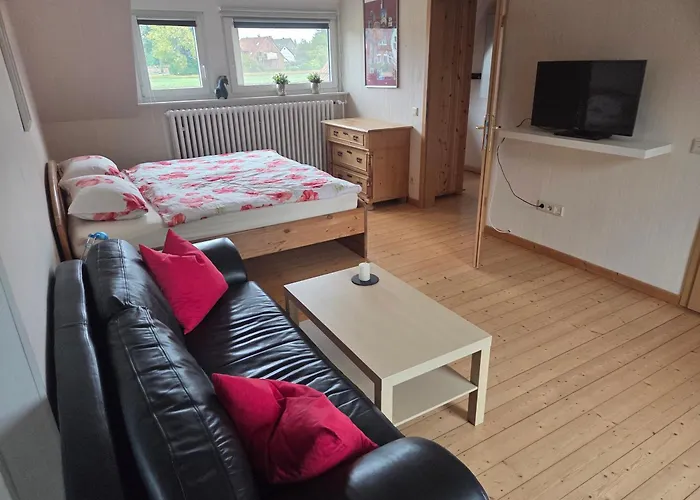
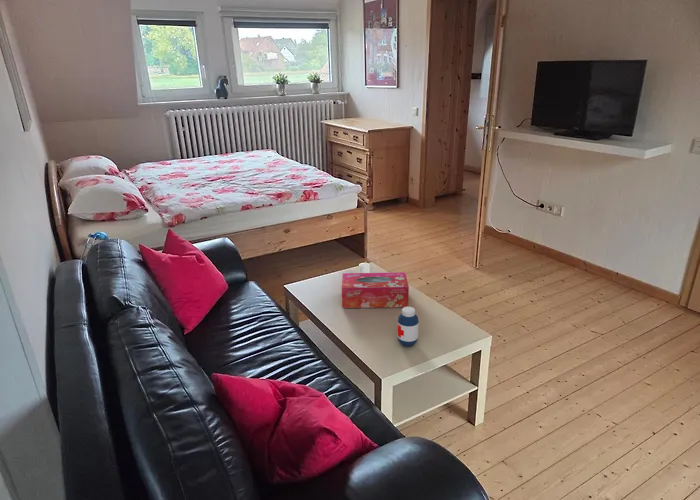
+ medicine bottle [396,306,420,348]
+ tissue box [341,271,410,309]
